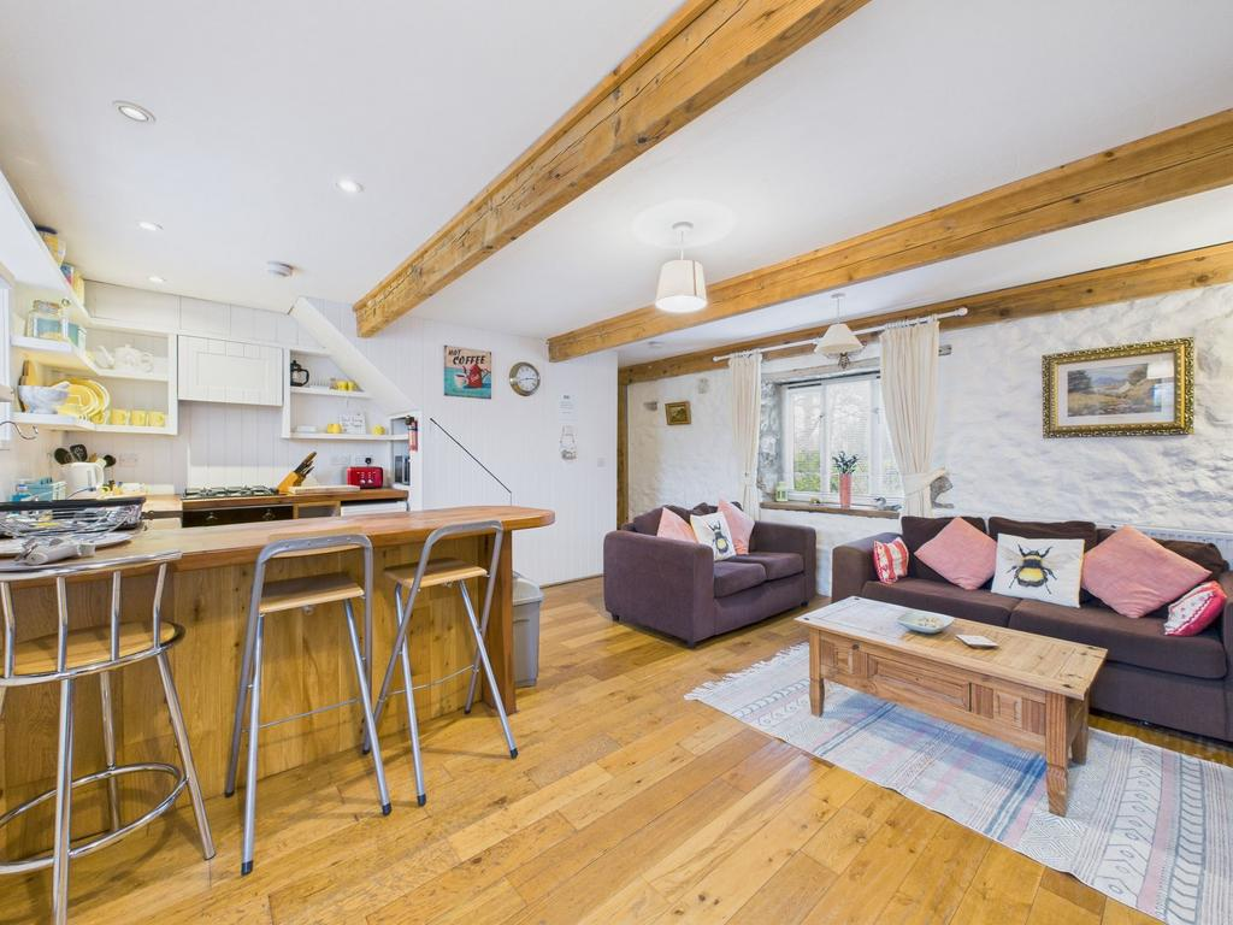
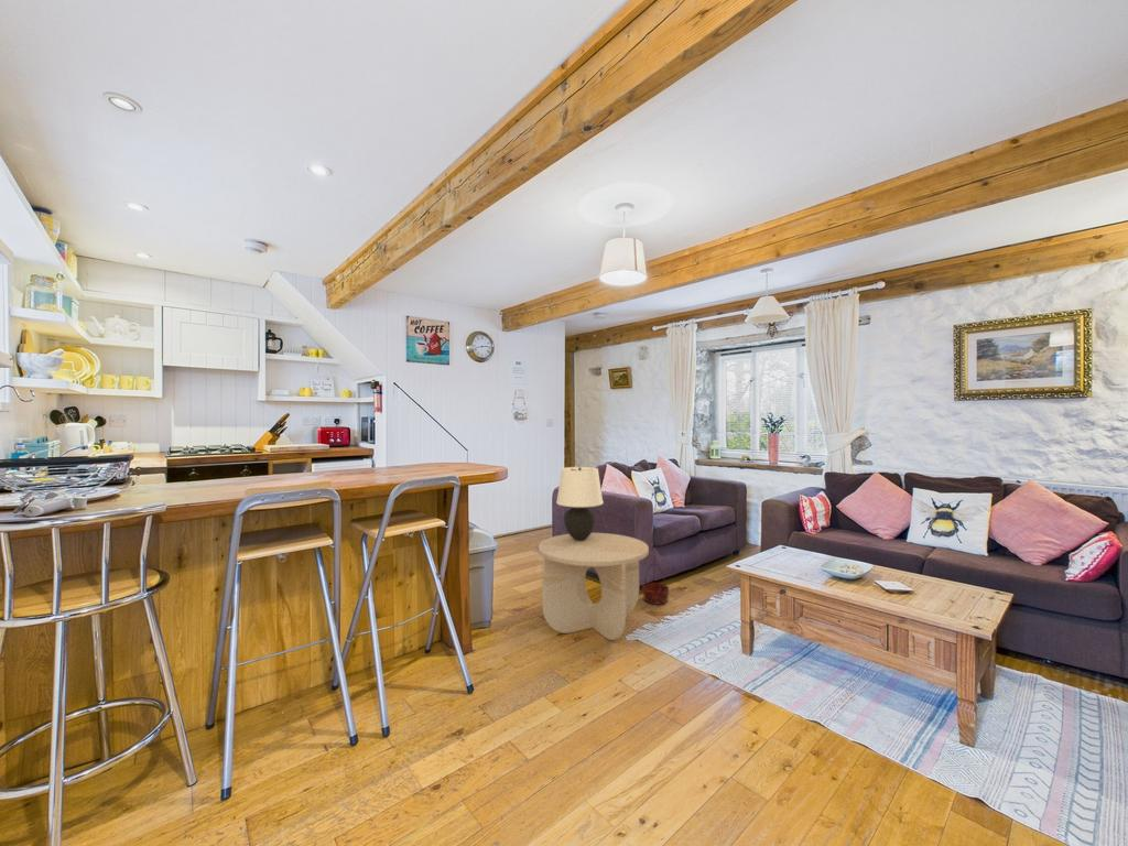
+ side table [538,532,650,641]
+ table lamp [555,466,605,541]
+ basket [641,563,671,606]
